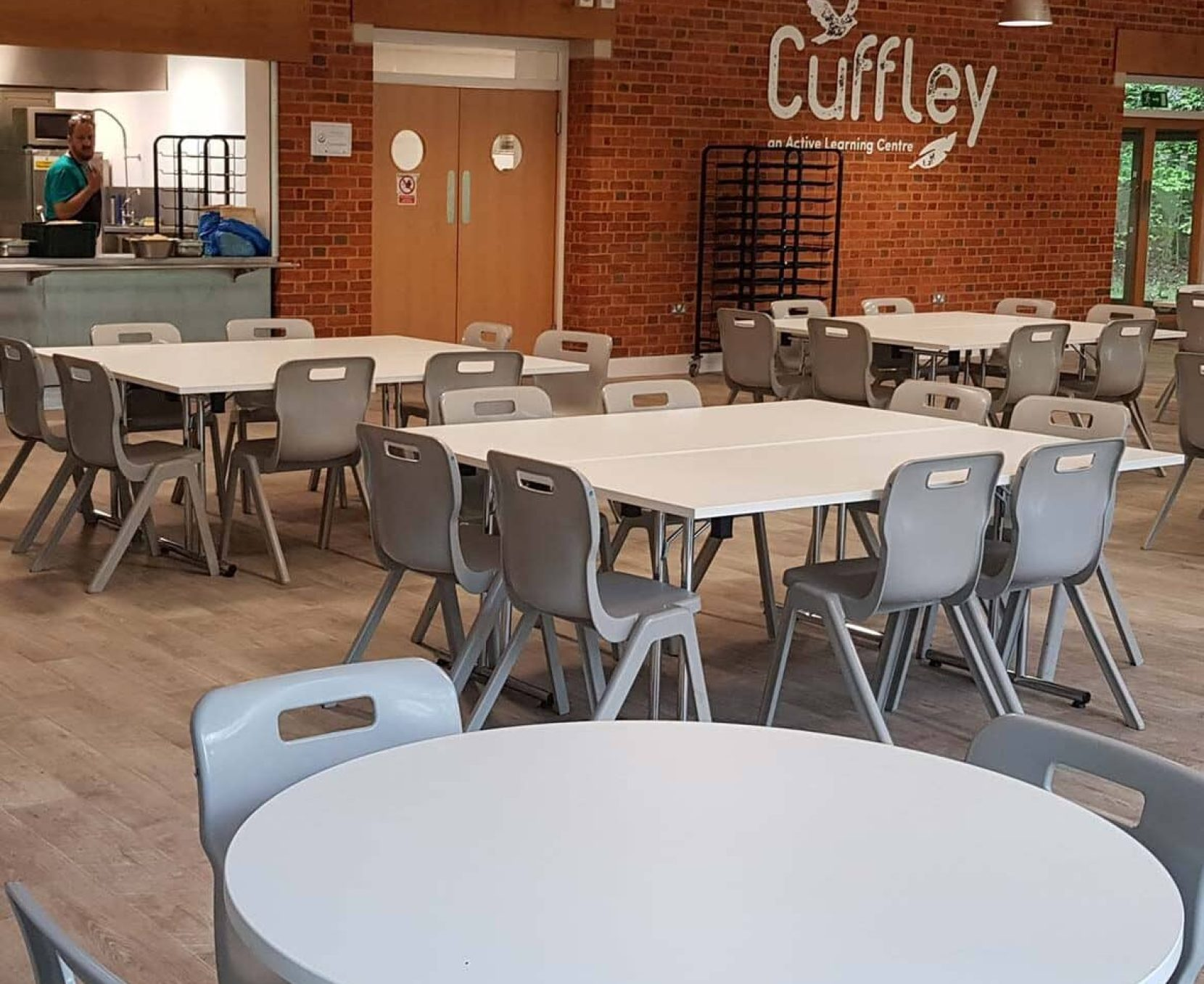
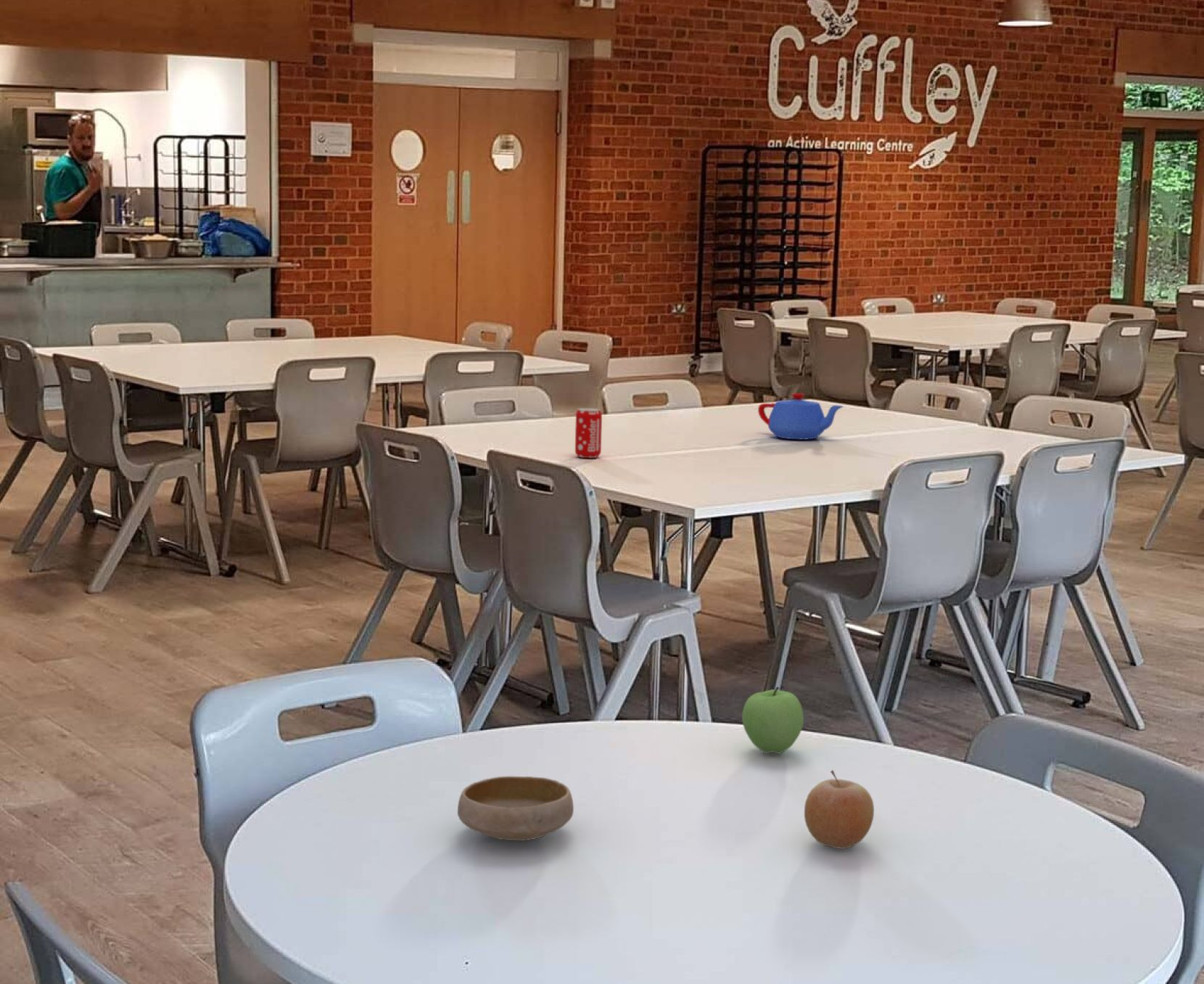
+ apple [741,686,804,755]
+ beverage can [574,407,603,459]
+ bowl [457,776,574,842]
+ teapot [757,393,844,440]
+ fruit [804,769,875,850]
